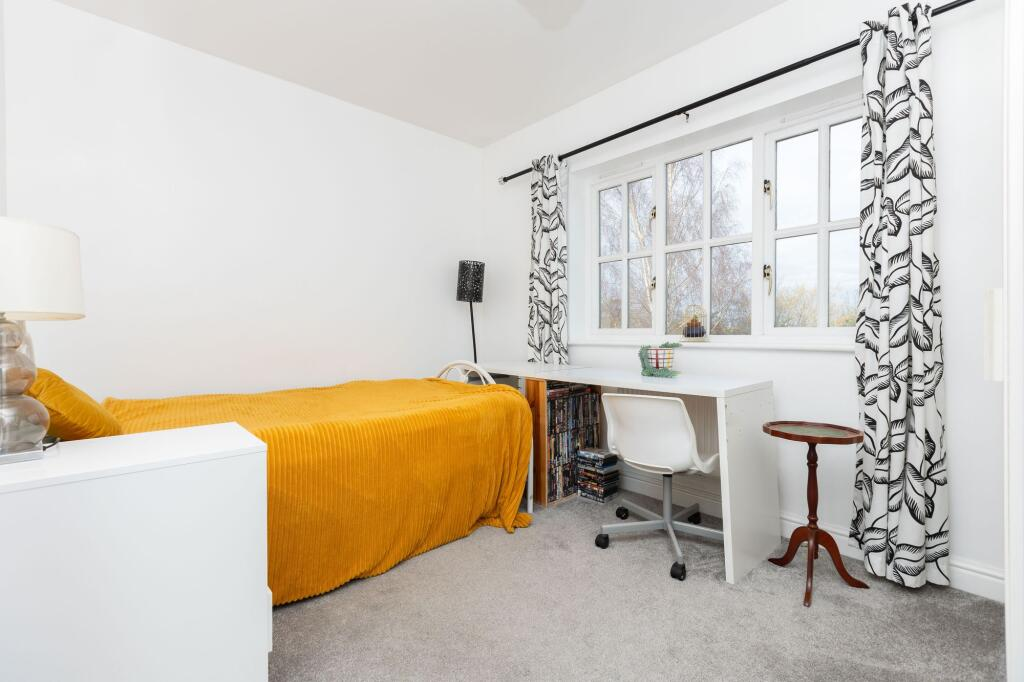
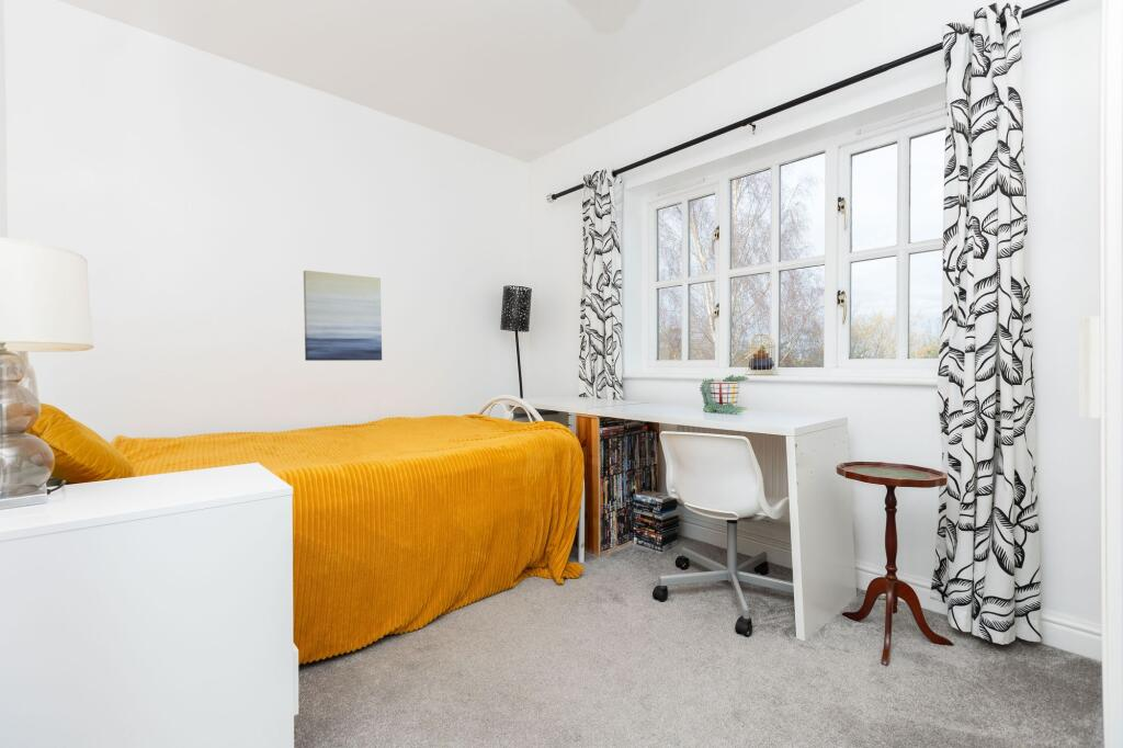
+ wall art [303,270,383,362]
